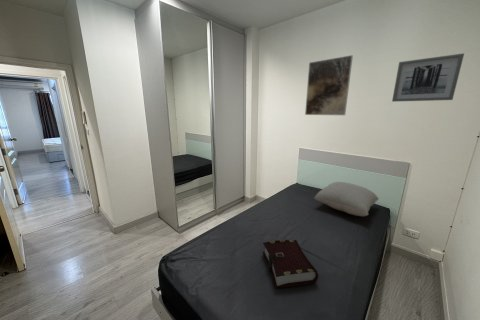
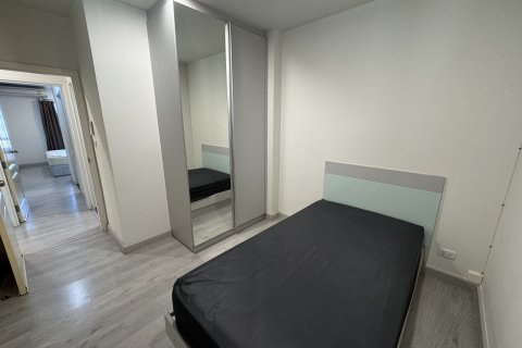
- pillow [313,181,380,217]
- wall art [391,52,465,103]
- book [262,239,319,289]
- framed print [304,54,354,116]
